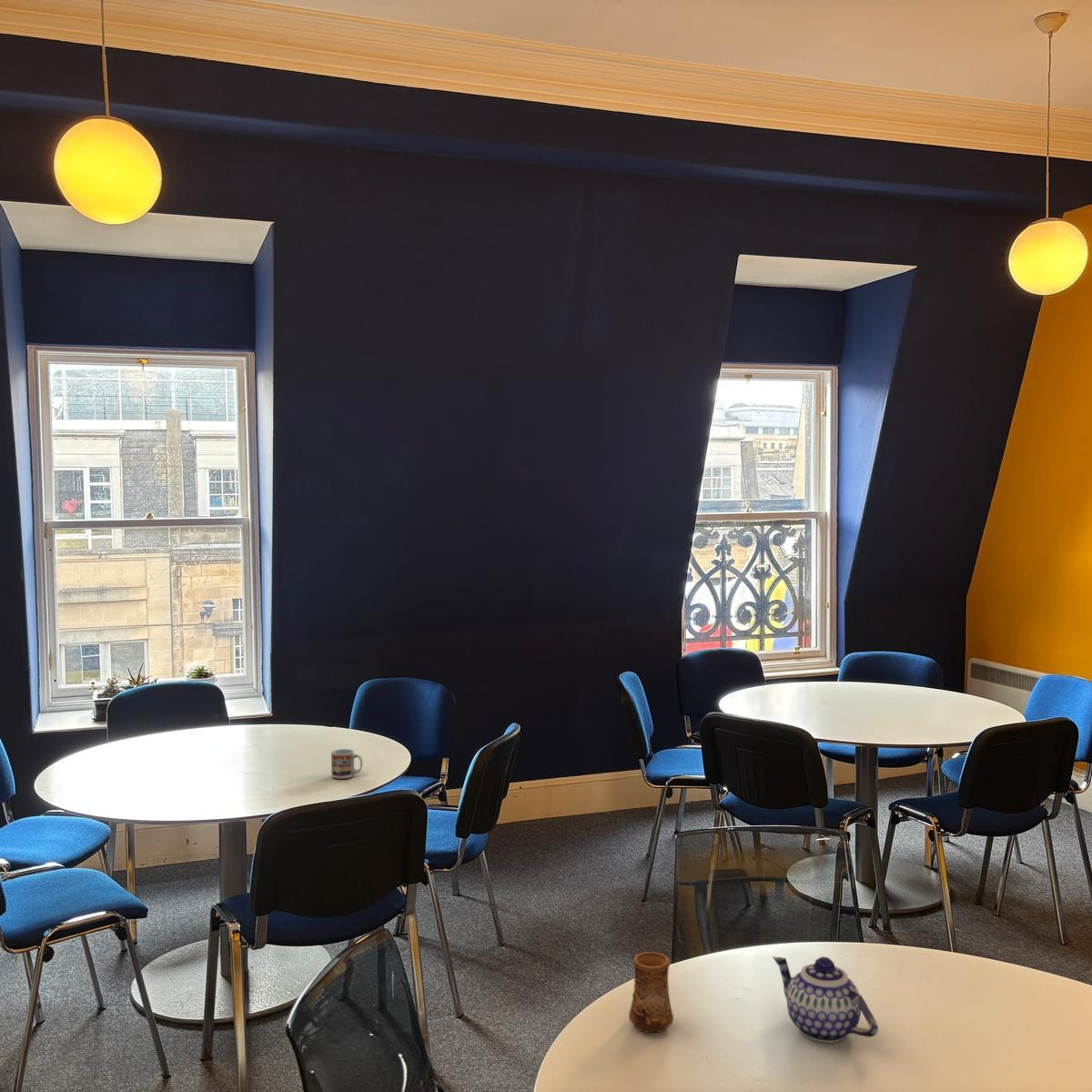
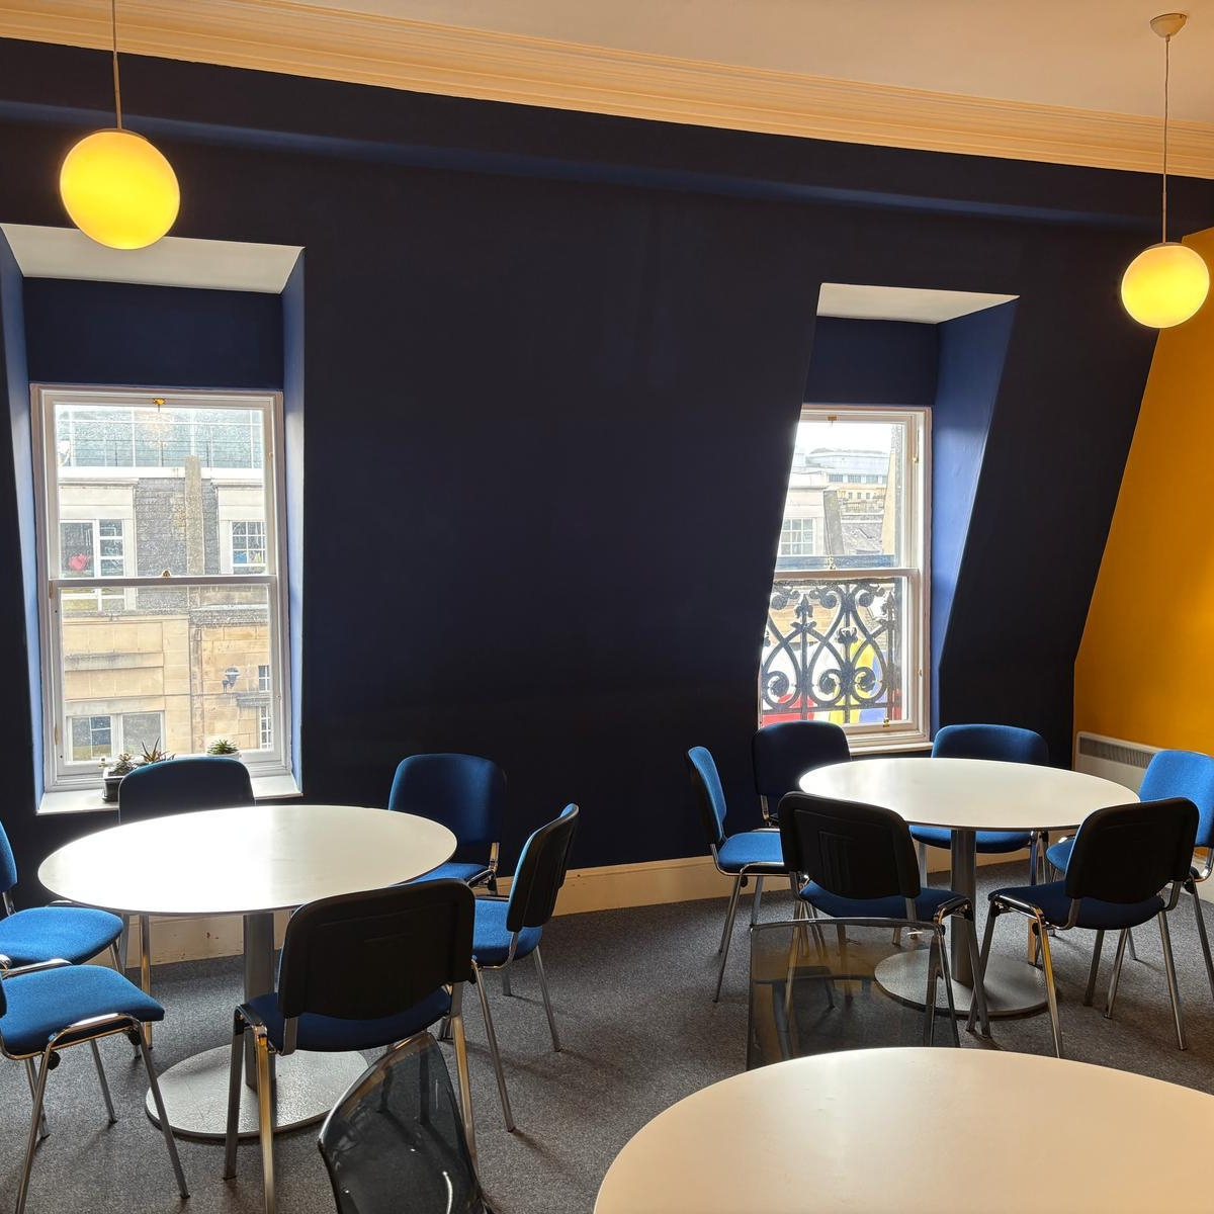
- cup [628,951,674,1034]
- cup [330,748,363,780]
- teapot [772,955,879,1044]
